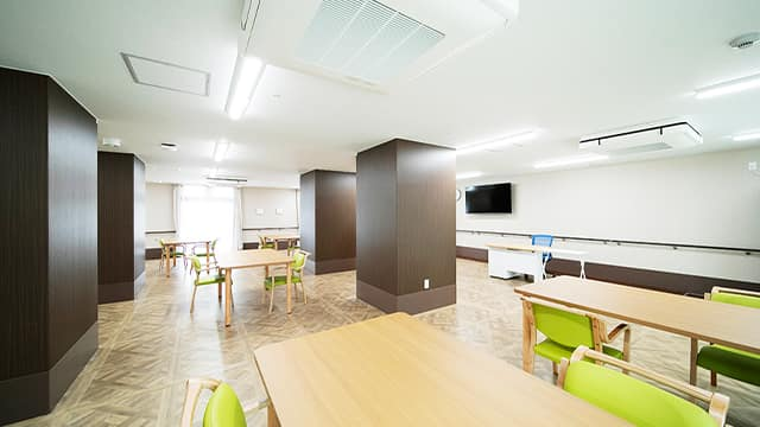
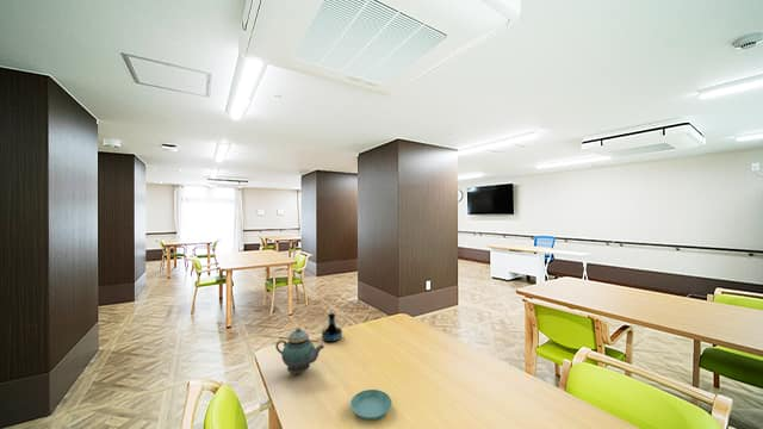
+ saucer [349,388,392,422]
+ tequila bottle [321,312,343,343]
+ teapot [274,327,325,374]
